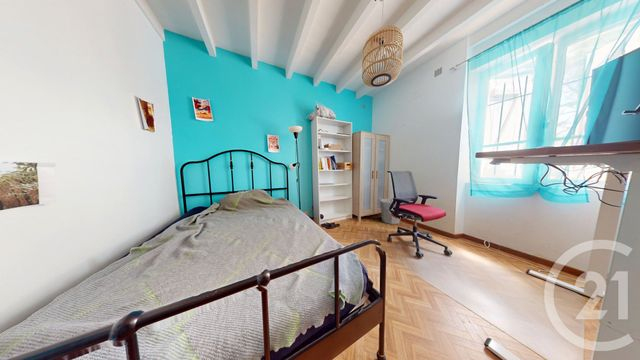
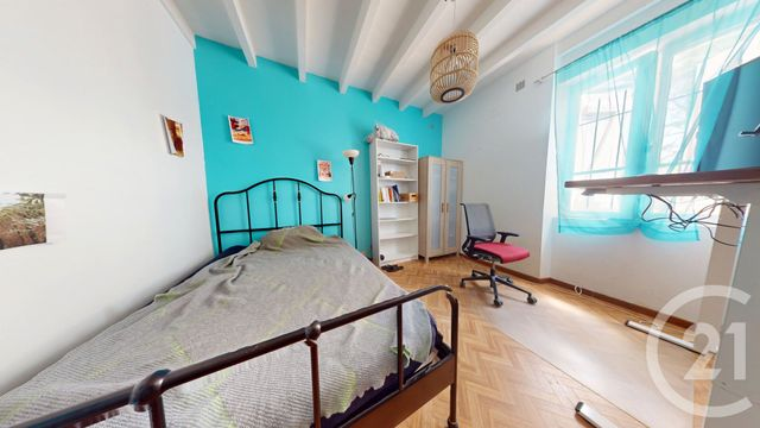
- waste bin [378,198,401,225]
